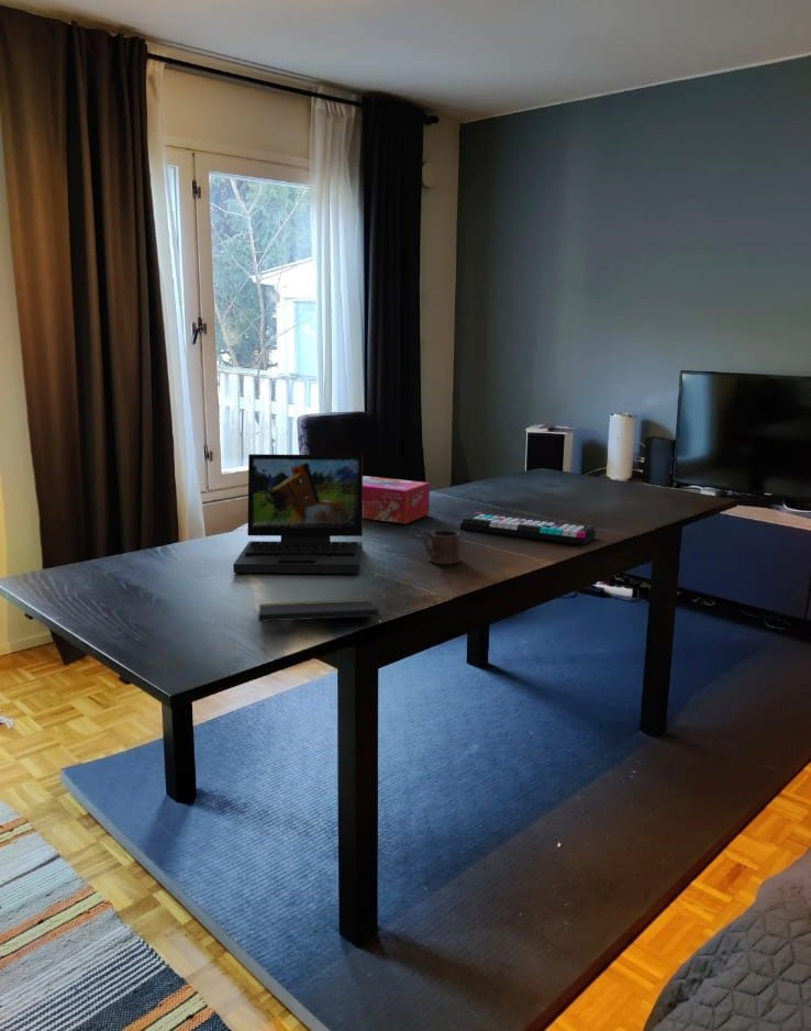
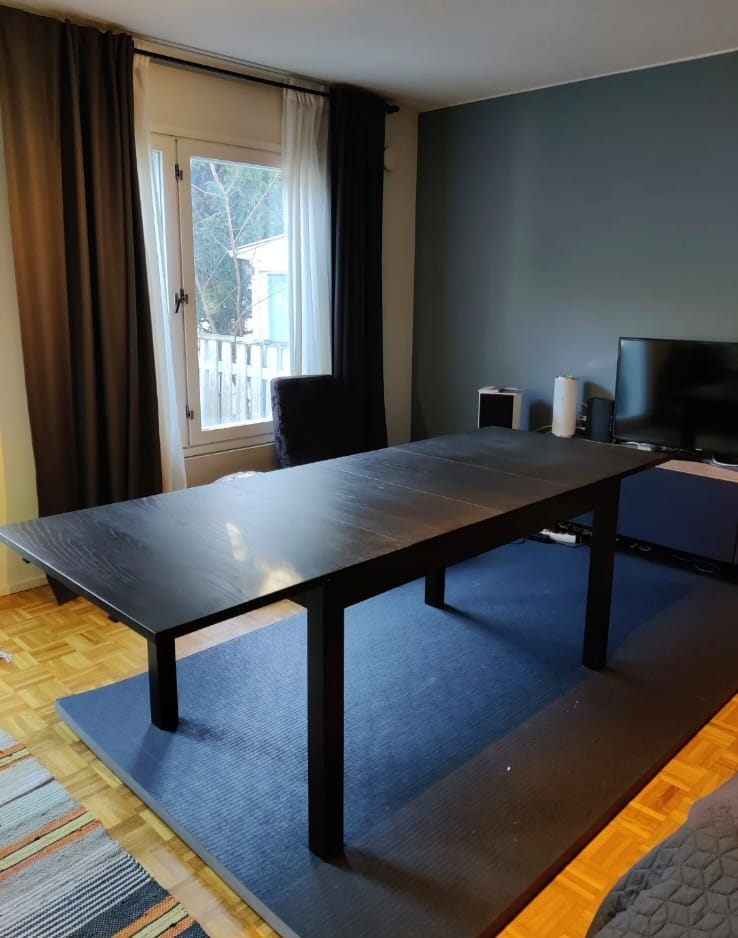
- tissue box [363,475,431,525]
- mug [424,529,462,565]
- laptop [232,453,364,575]
- notepad [257,598,382,631]
- keyboard [459,511,597,545]
